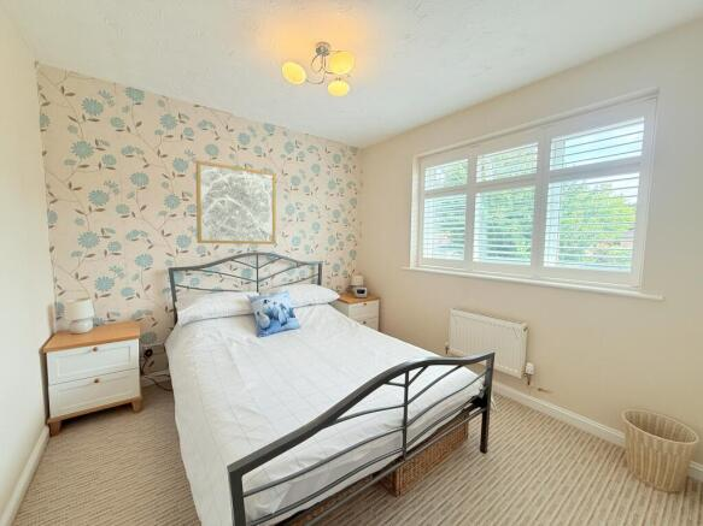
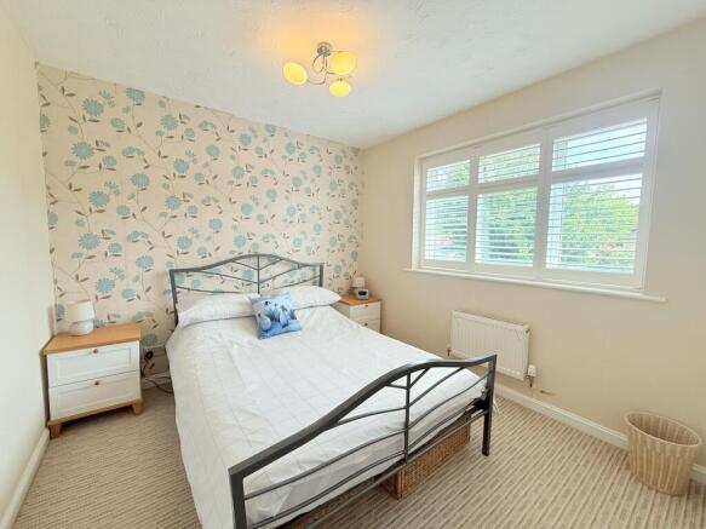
- wall art [195,160,277,246]
